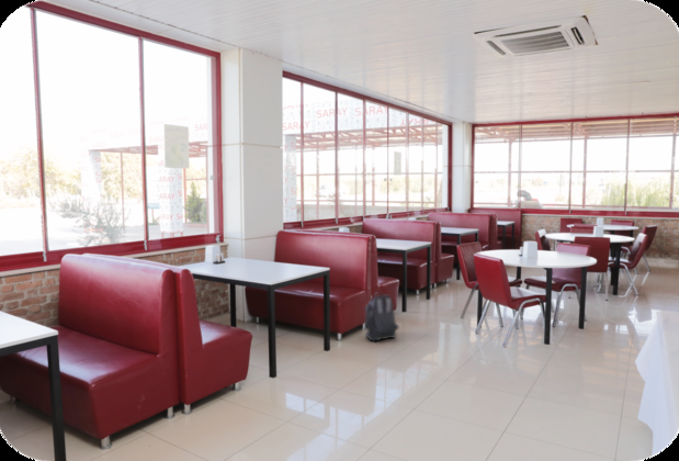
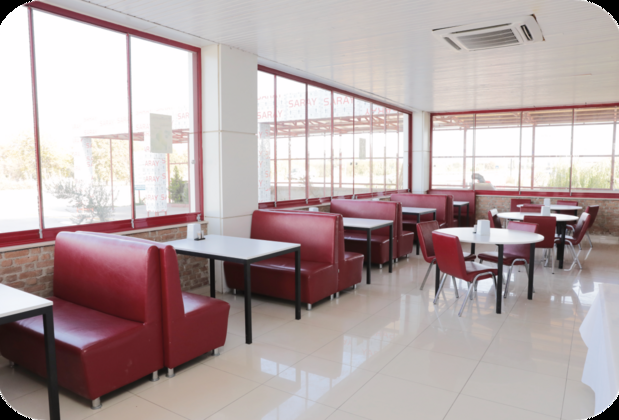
- backpack [364,291,400,342]
